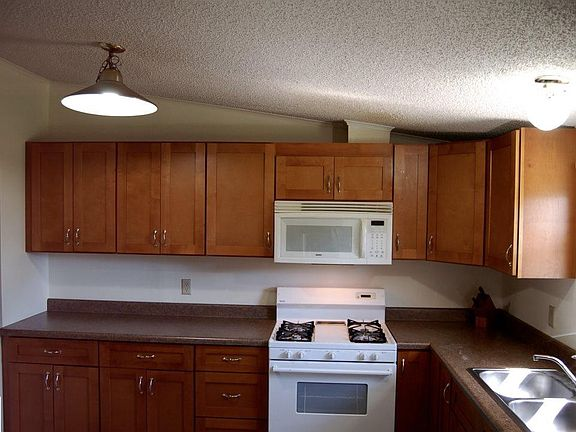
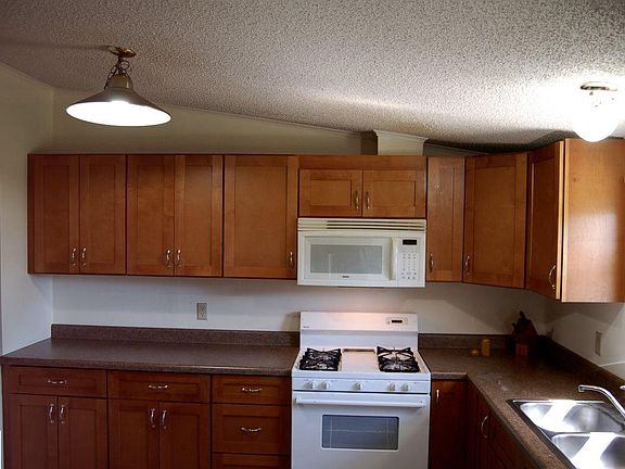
+ pepper shaker [470,338,490,357]
